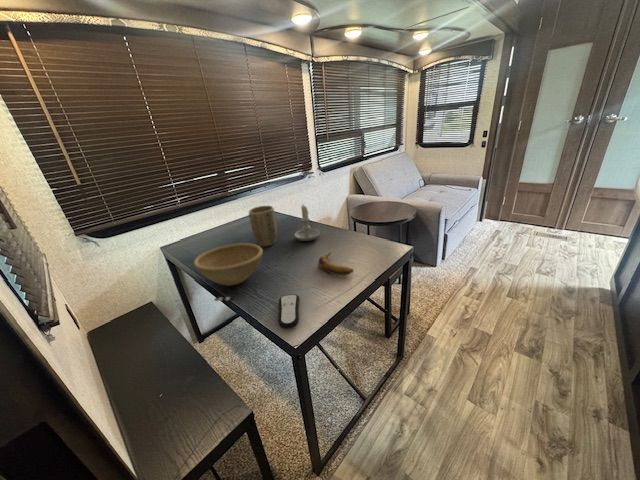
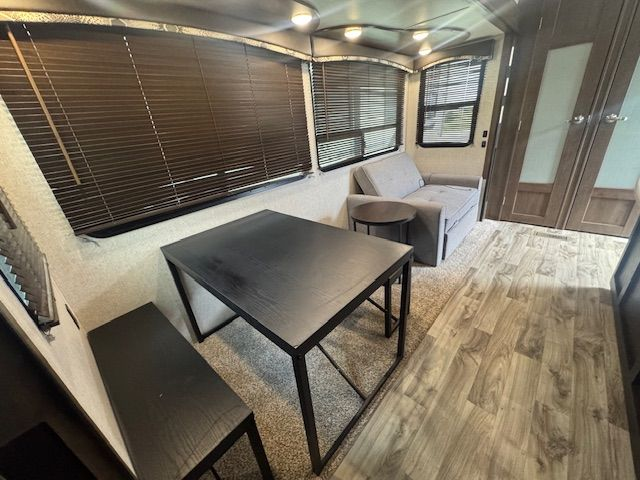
- plant pot [248,205,278,247]
- remote control [277,293,300,329]
- candle [294,204,320,242]
- banana [318,251,354,276]
- bowl [193,242,264,302]
